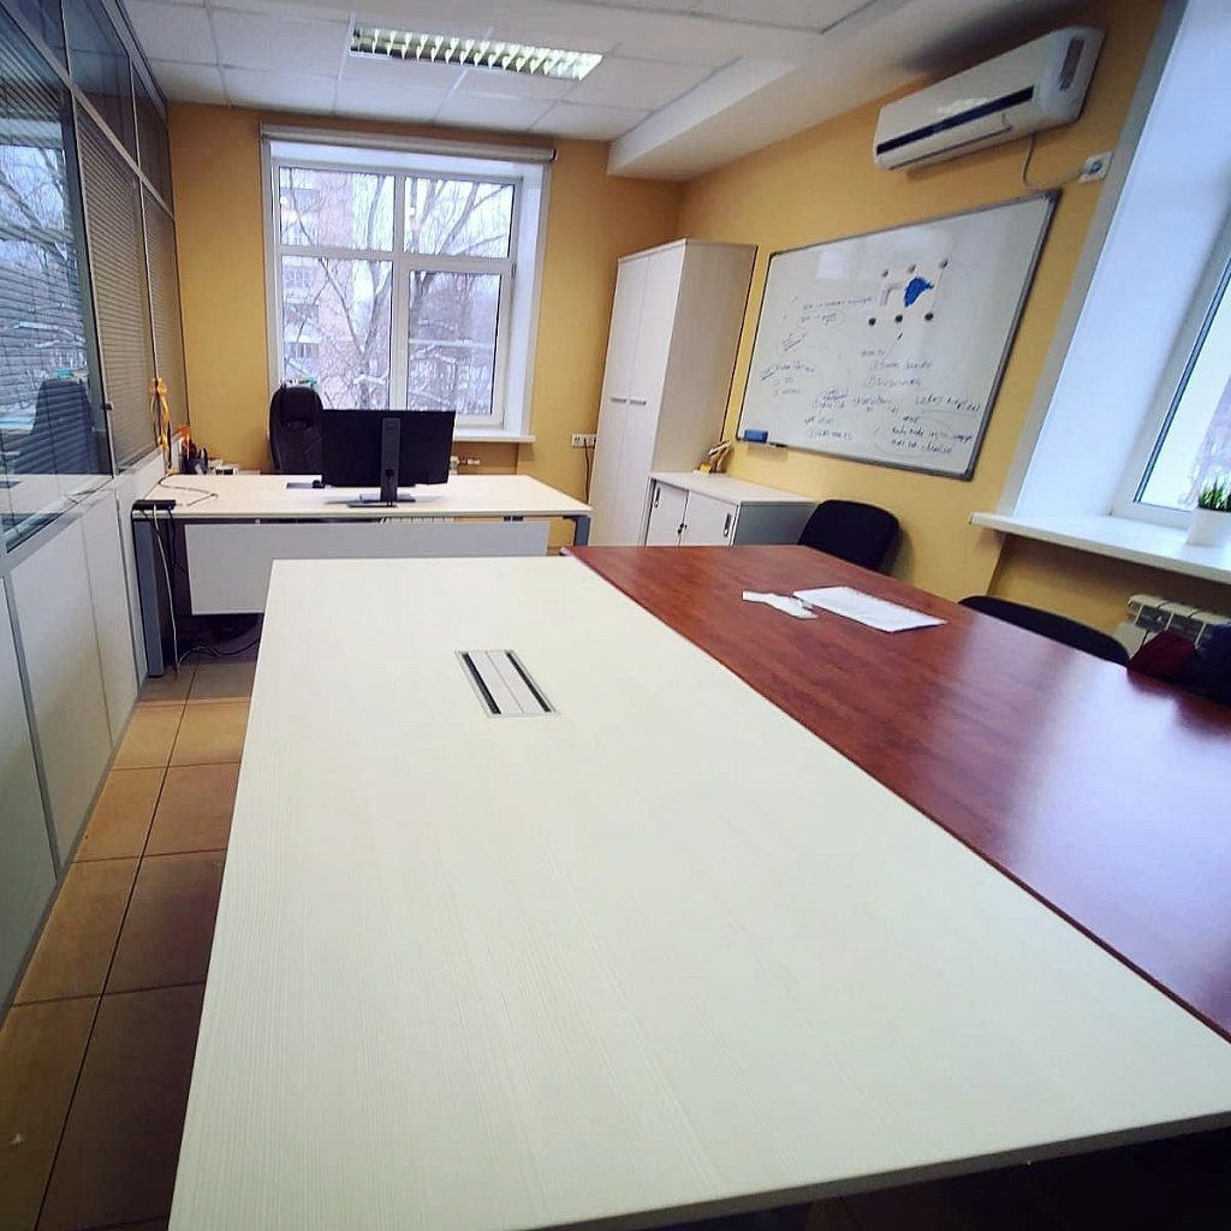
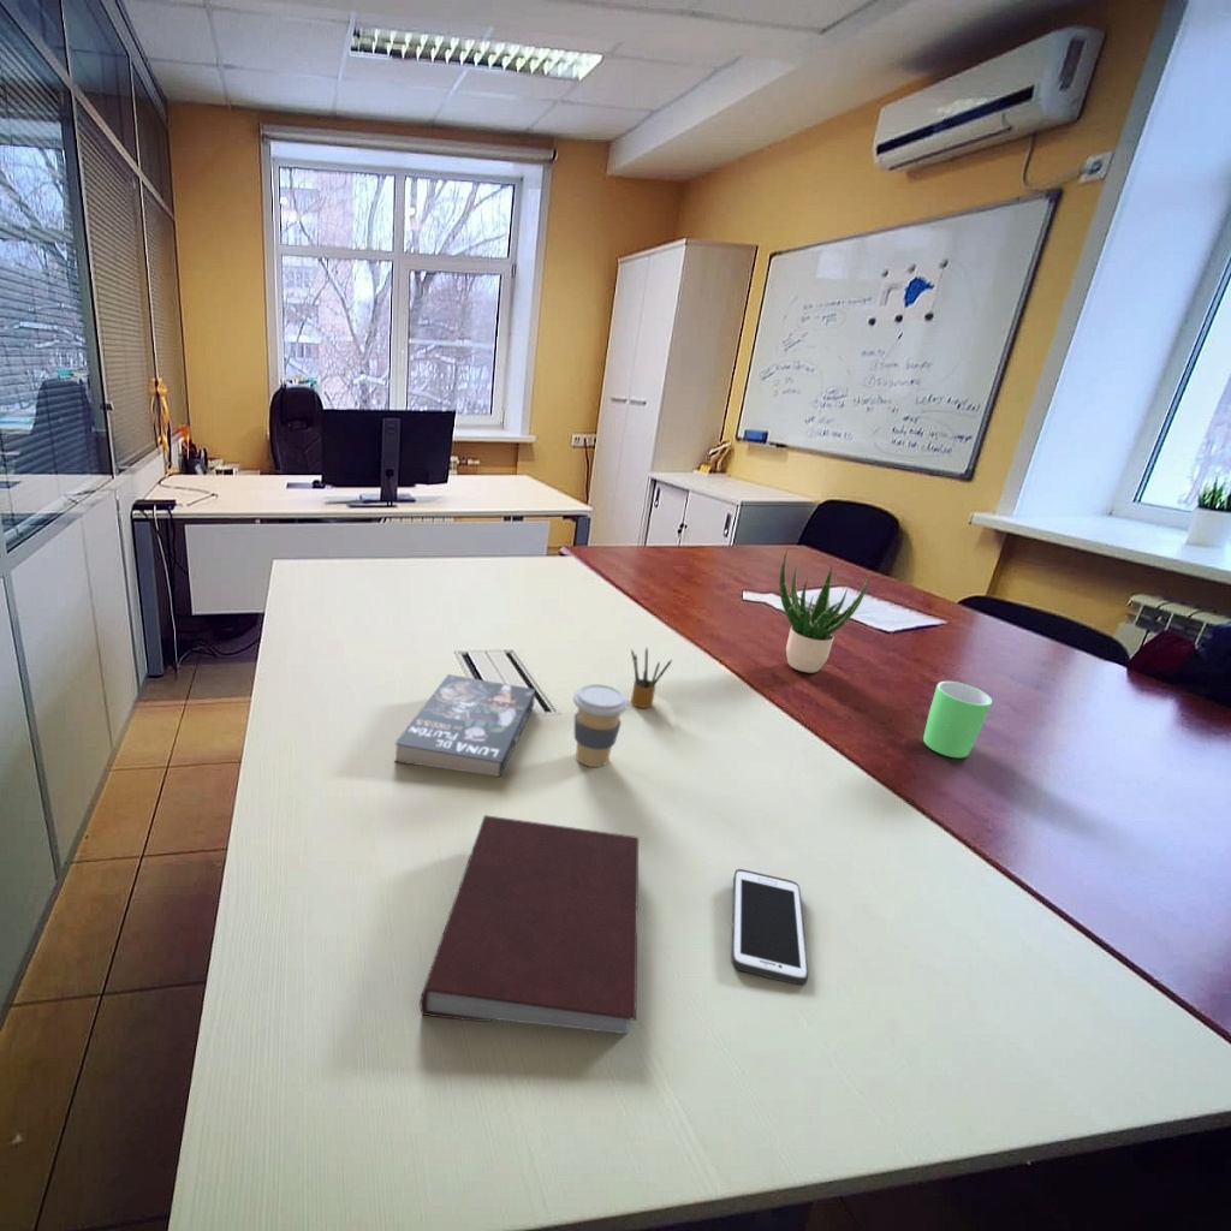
+ cell phone [730,868,809,986]
+ book [393,673,536,778]
+ coffee cup [572,683,629,768]
+ notebook [418,814,640,1035]
+ pencil box [630,647,673,709]
+ potted plant [778,548,870,674]
+ mug [922,680,993,759]
